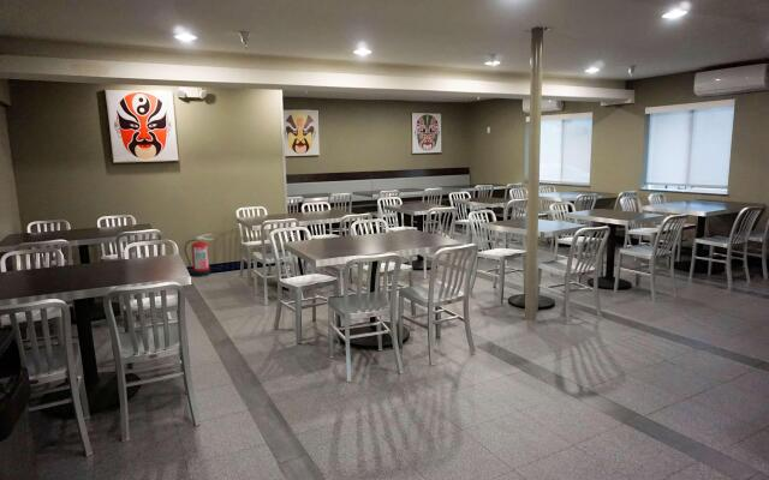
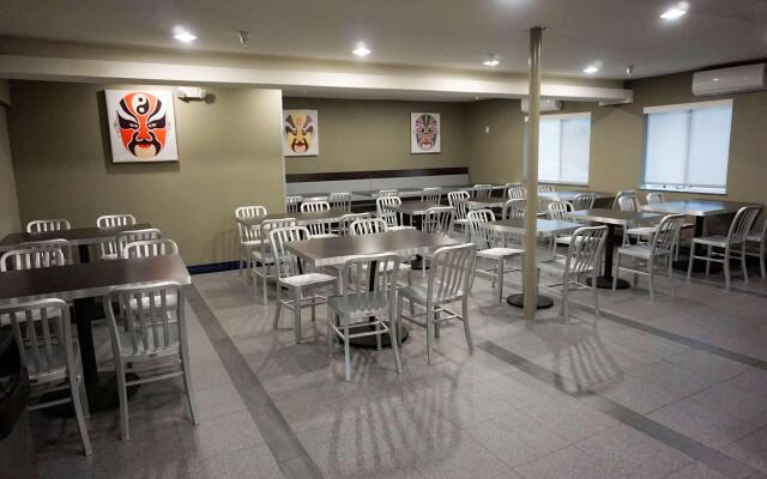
- fire extinguisher [183,233,216,277]
